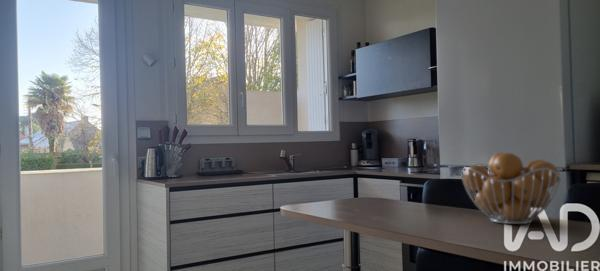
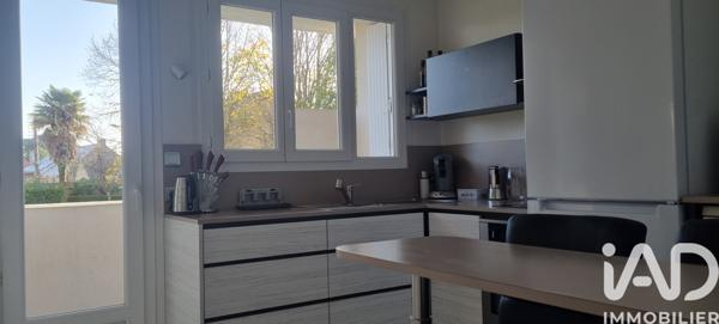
- fruit basket [460,151,563,225]
